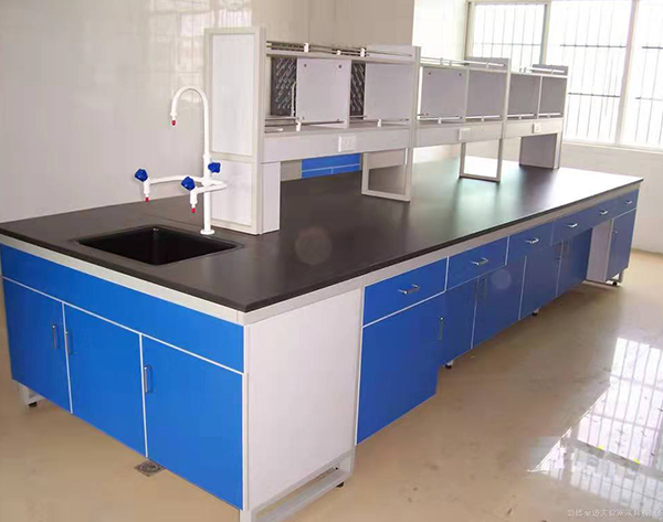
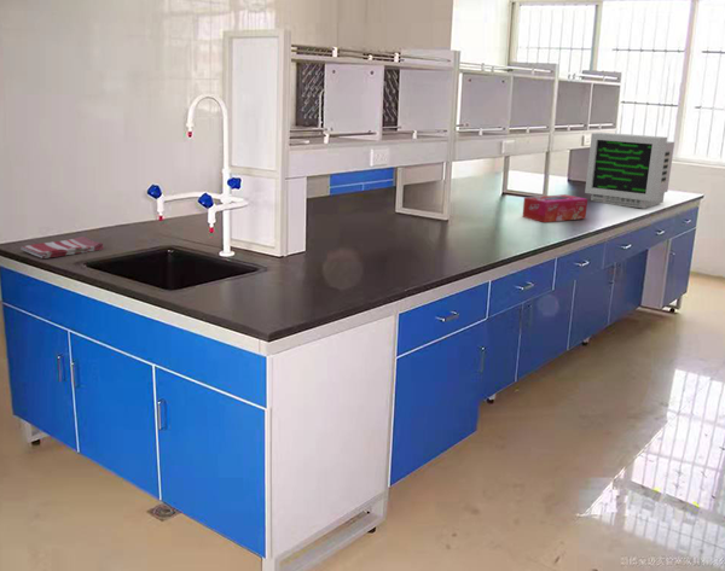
+ computer monitor [584,132,675,210]
+ tissue box [521,193,588,223]
+ dish towel [21,235,105,260]
